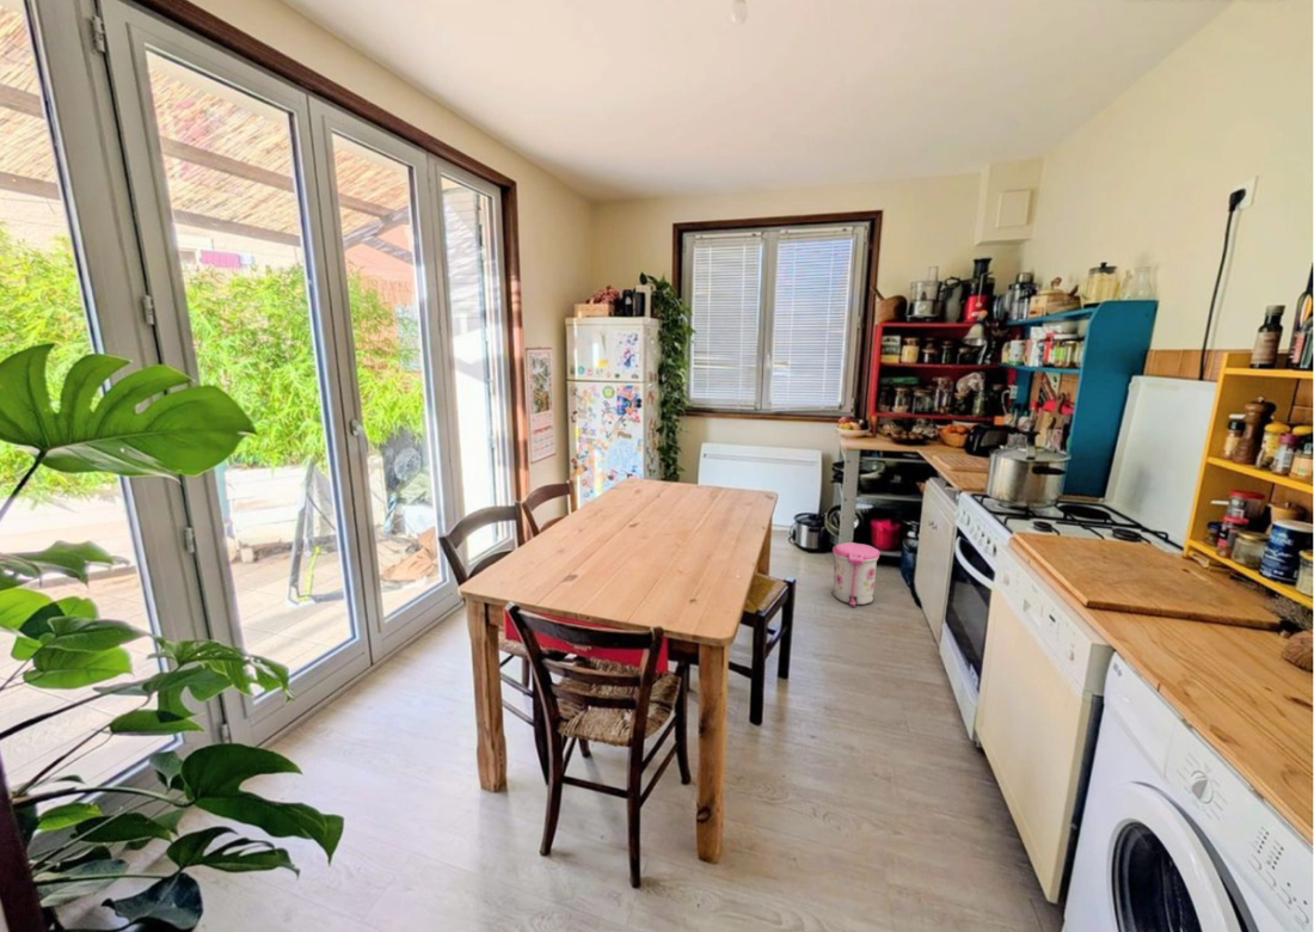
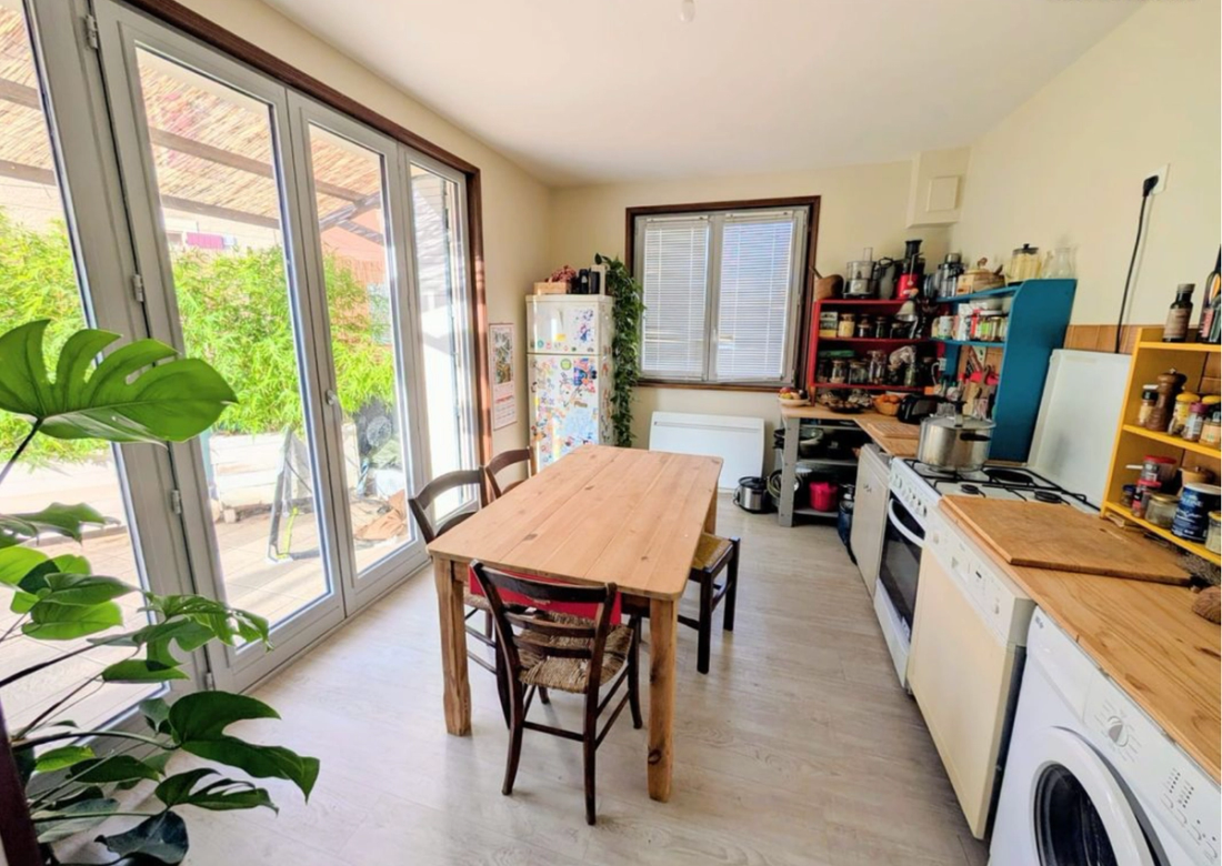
- trash can [830,541,882,608]
